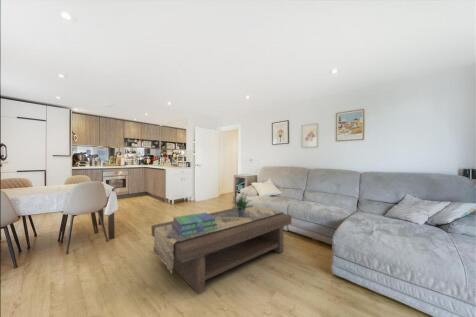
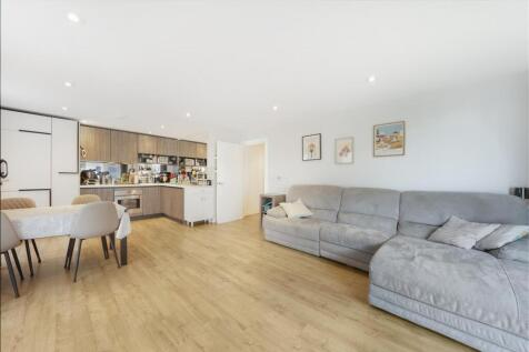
- coffee table [151,205,292,294]
- stack of books [172,212,217,236]
- potted plant [229,188,255,217]
